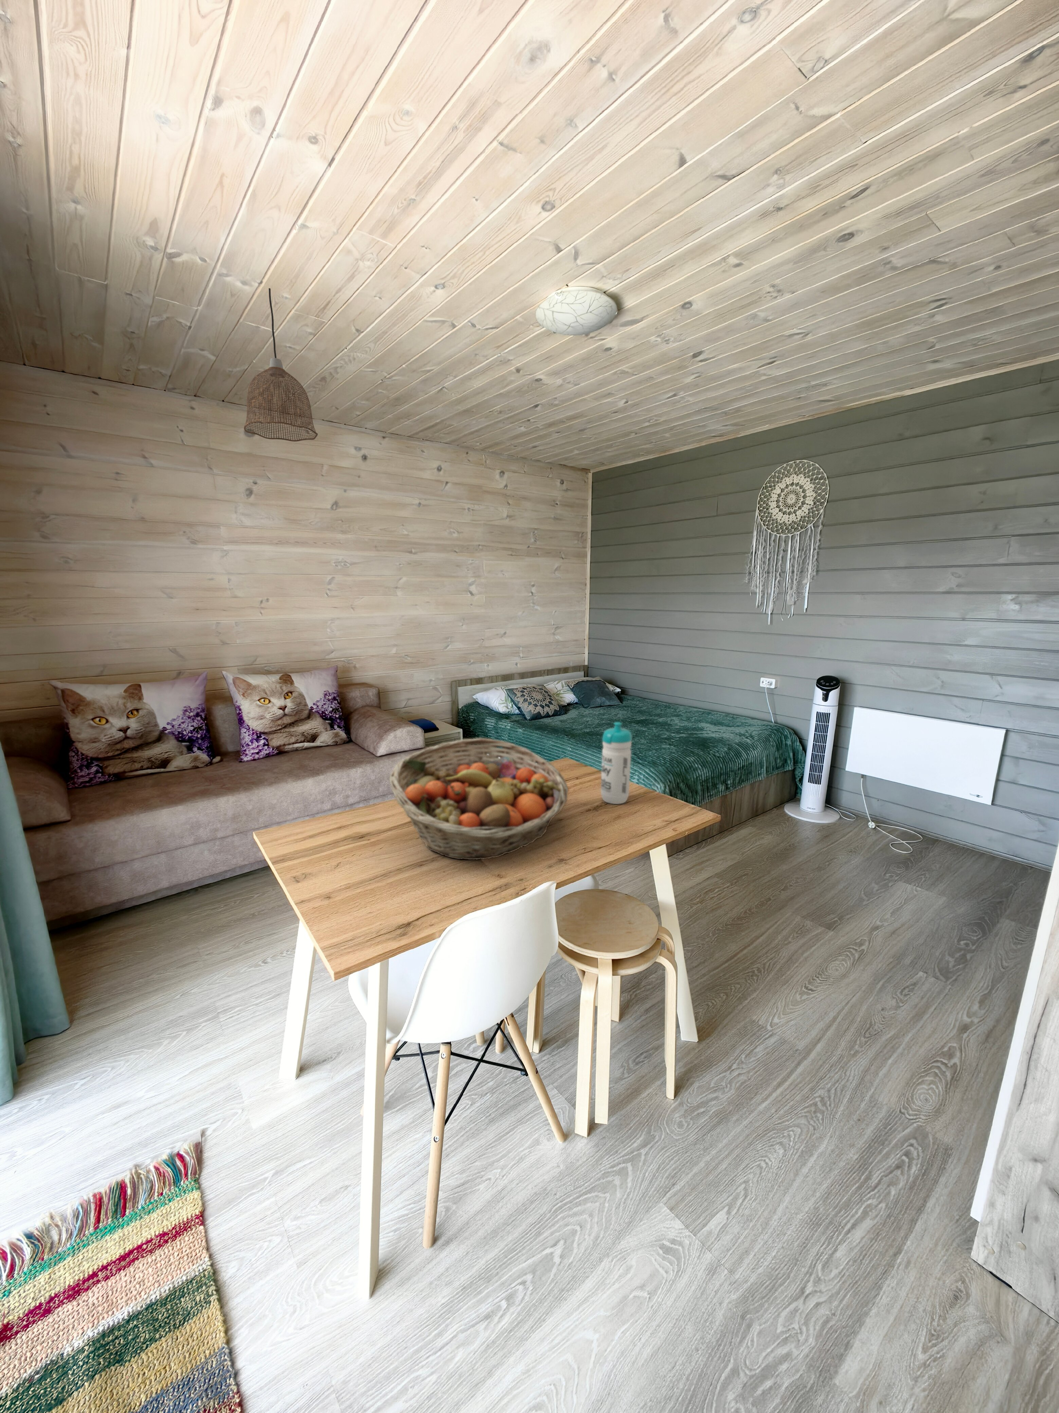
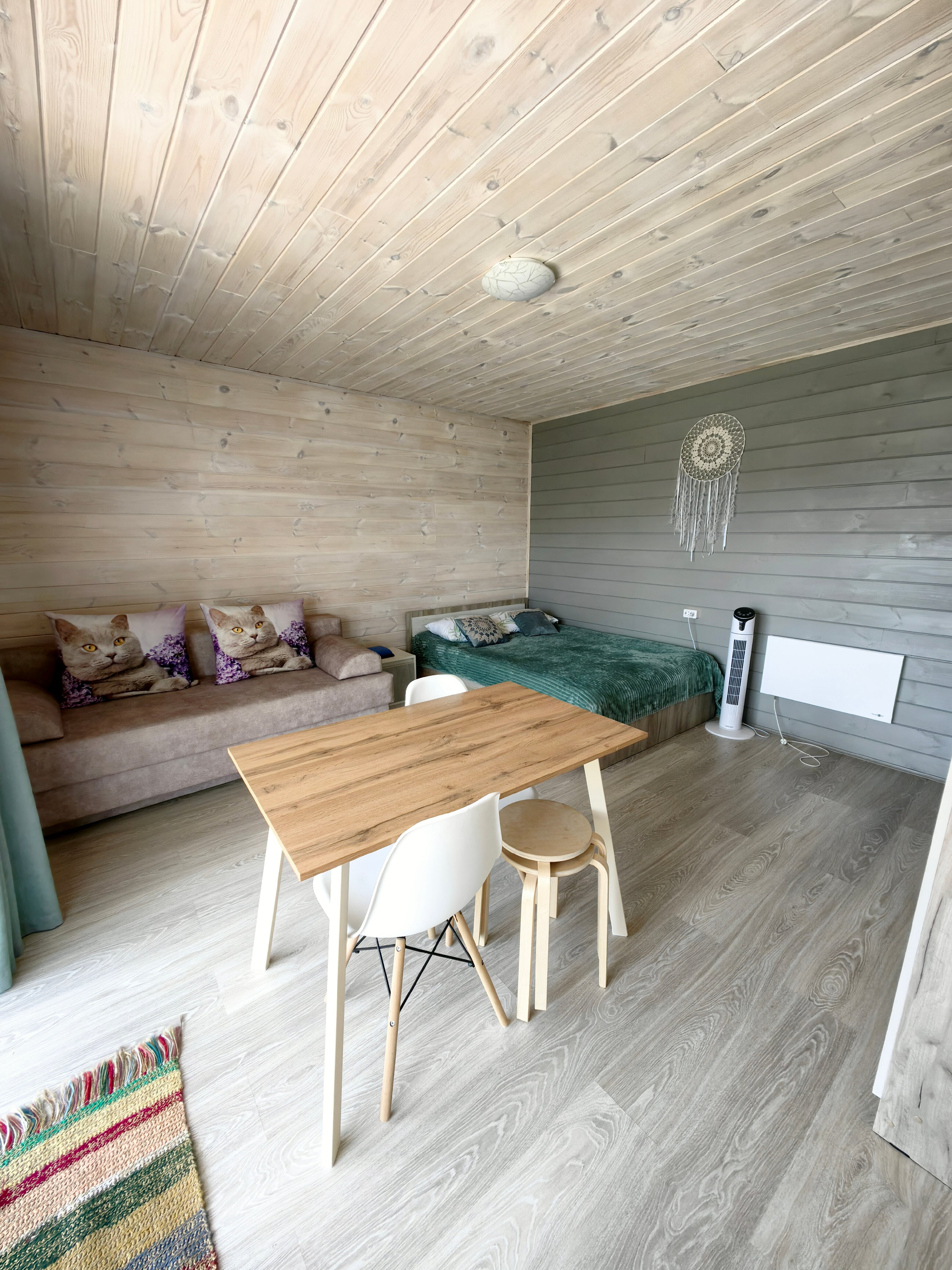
- fruit basket [389,738,568,860]
- water bottle [601,722,632,804]
- pendant lamp [244,288,318,442]
